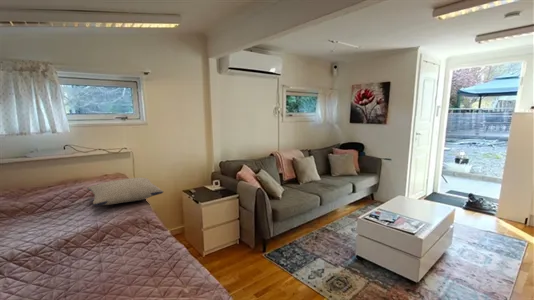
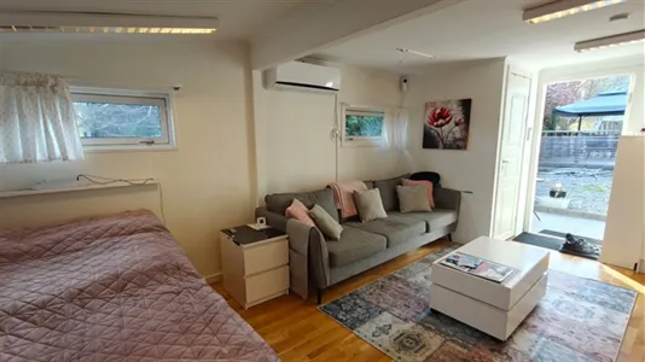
- pillow [86,177,164,207]
